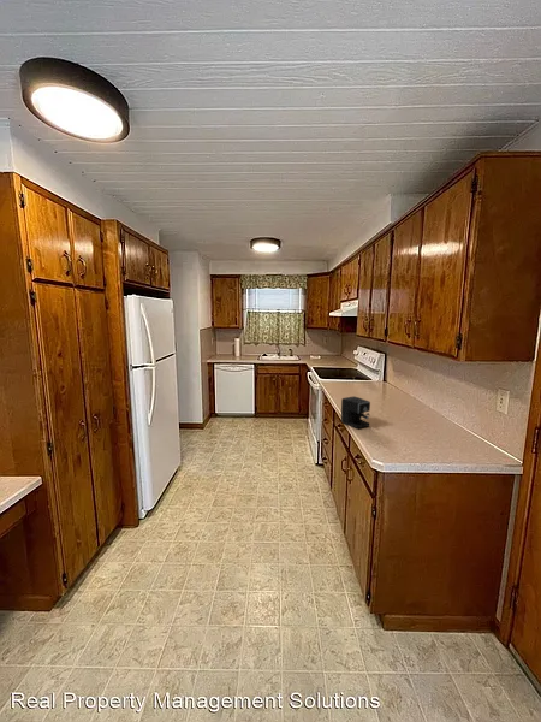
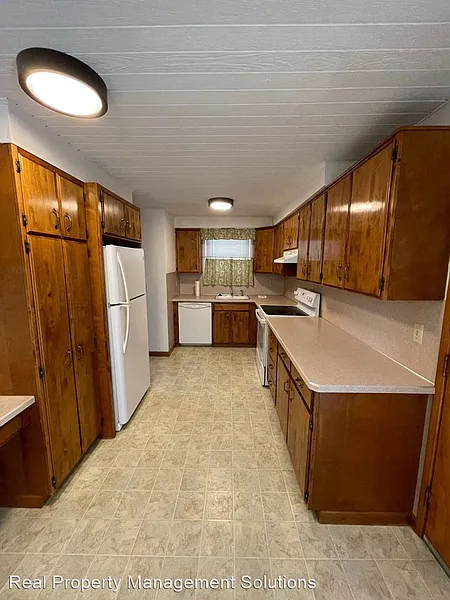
- coffee maker [340,395,371,430]
